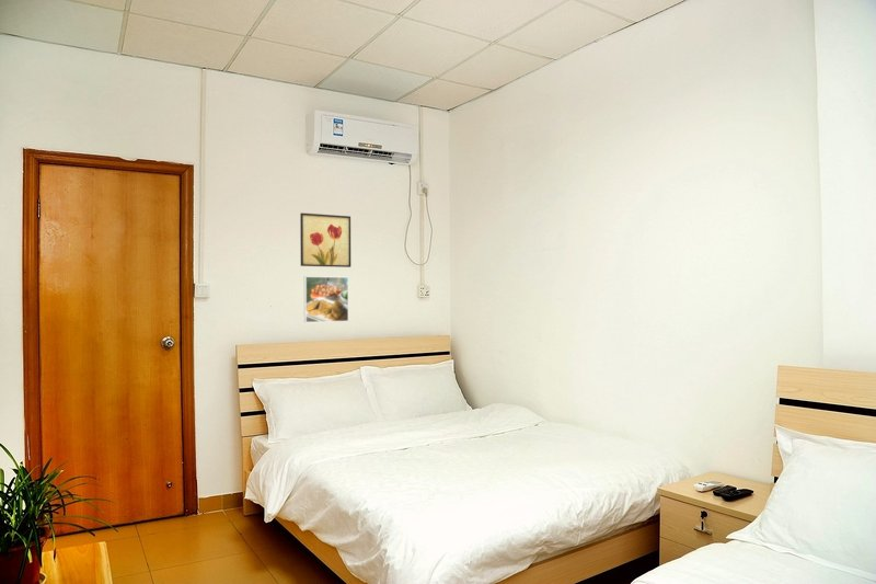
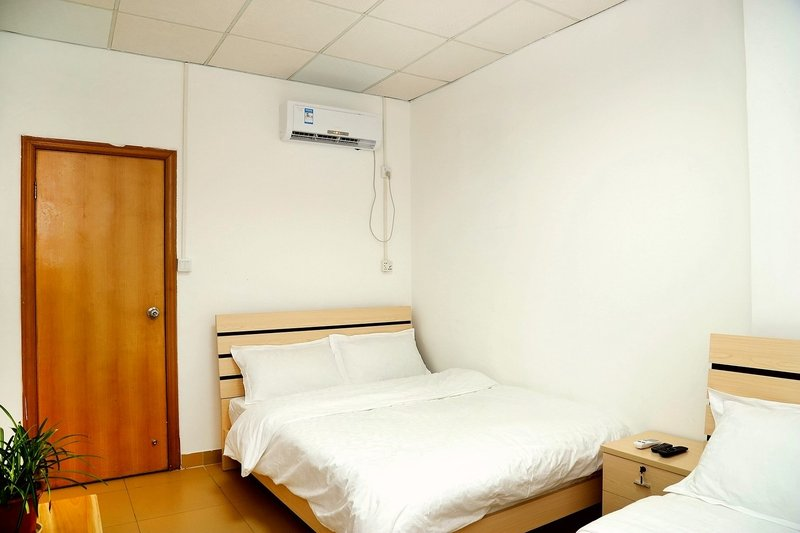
- wall art [299,211,351,268]
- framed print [303,275,349,323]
